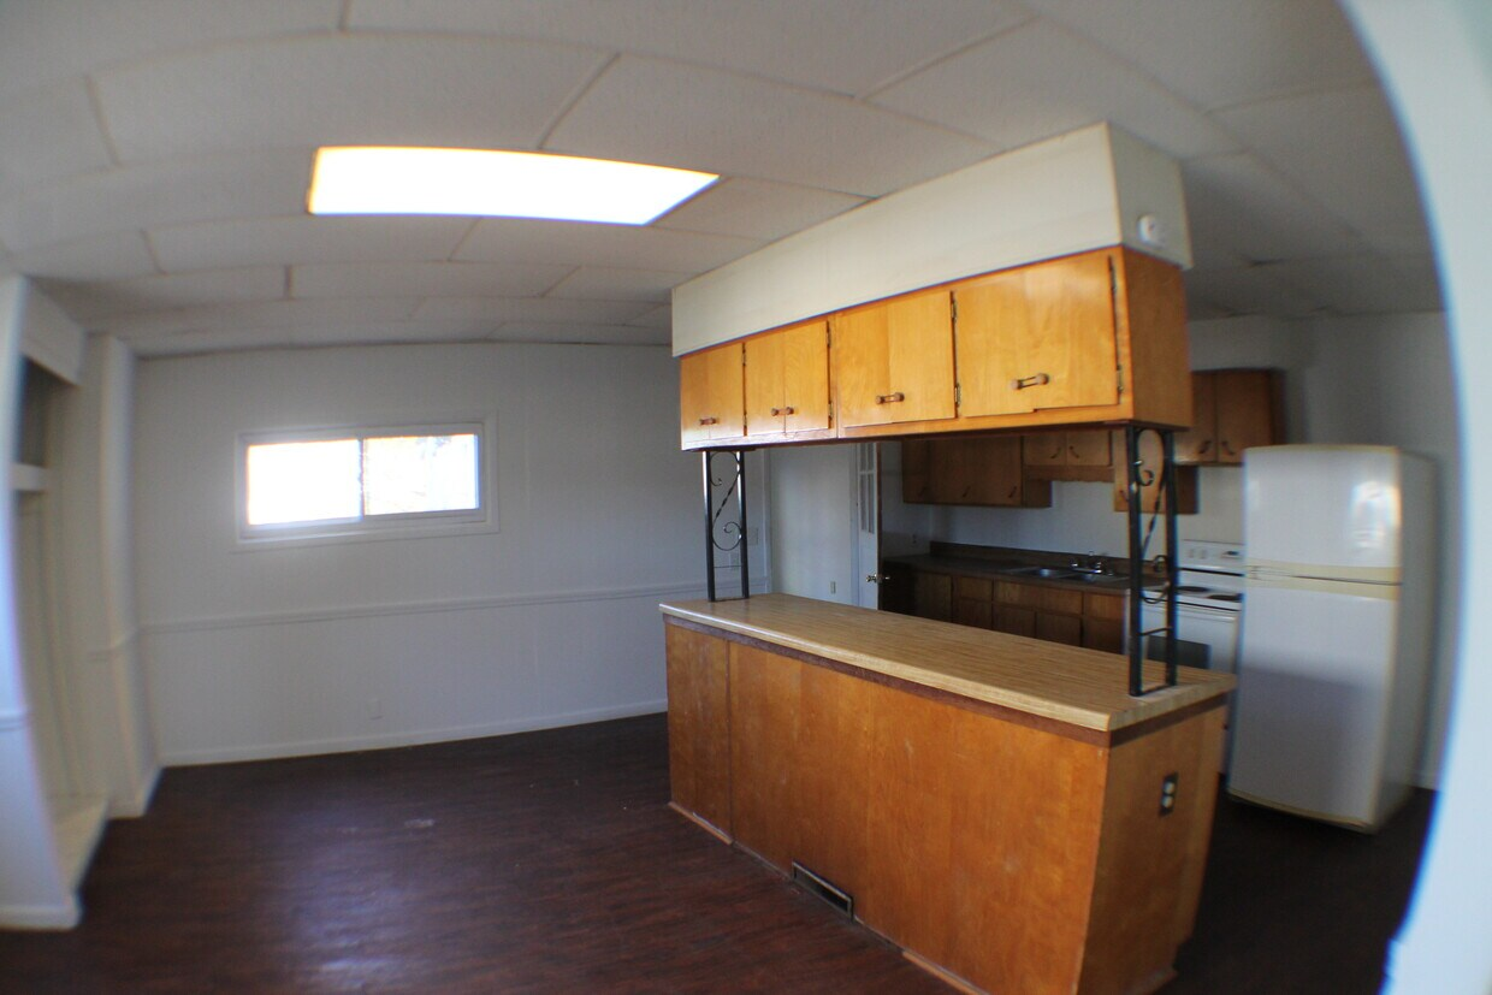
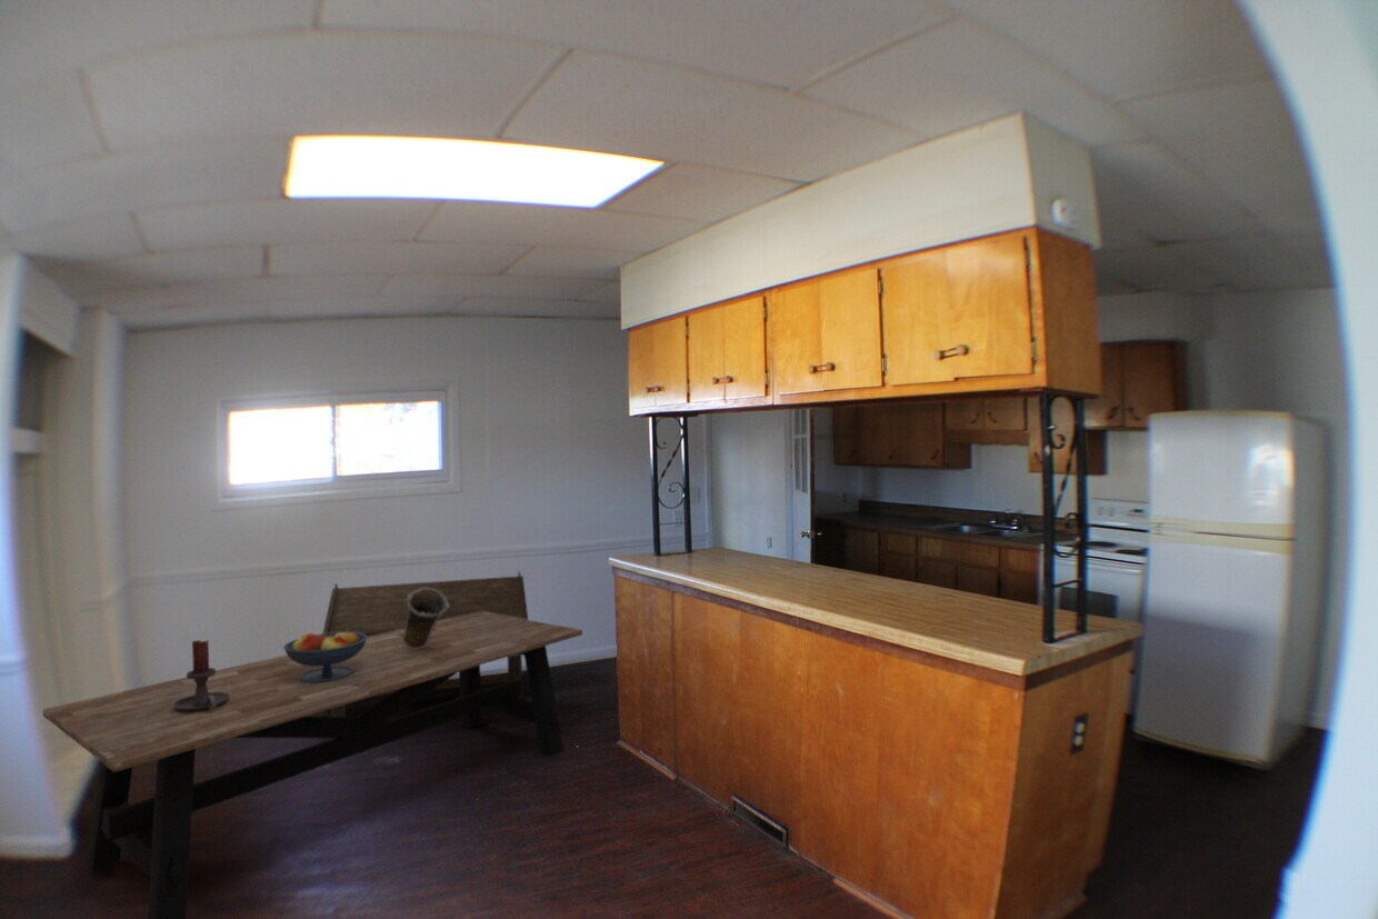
+ fruit bowl [282,629,367,682]
+ candle holder [172,639,230,712]
+ bench [321,571,529,717]
+ vase [402,588,449,649]
+ dining table [42,611,583,919]
